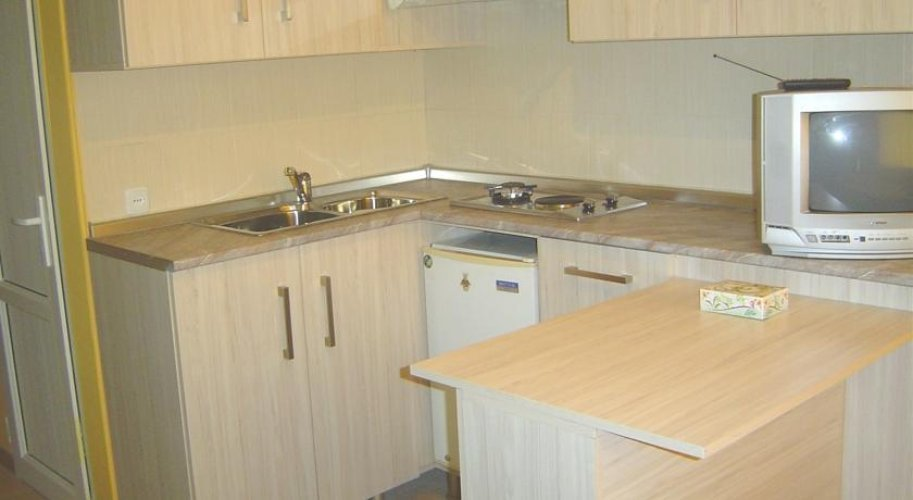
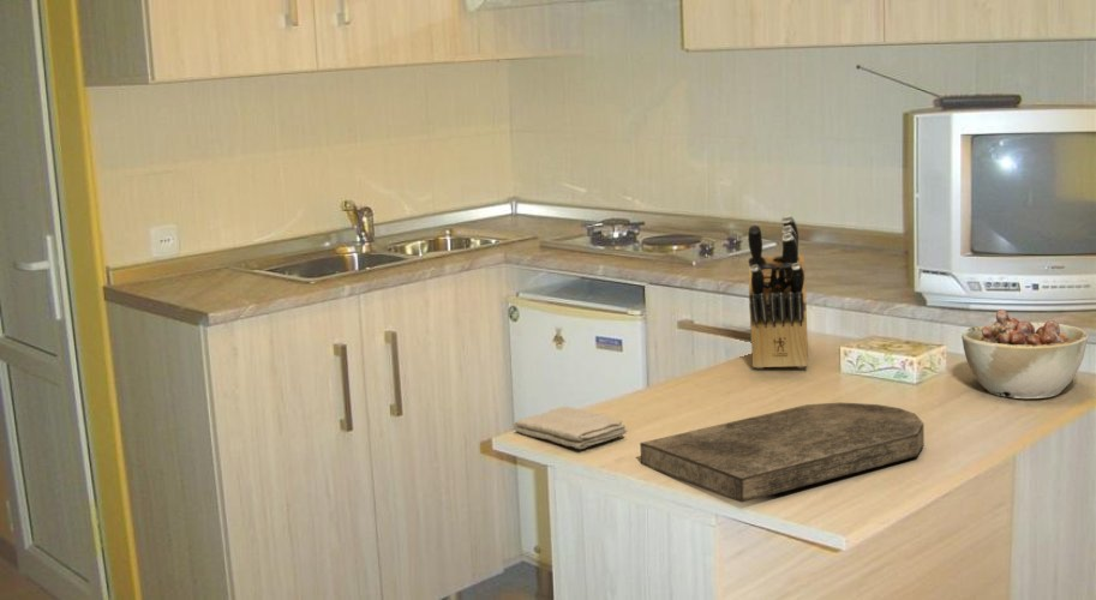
+ knife block [747,215,809,370]
+ bowl [960,308,1089,400]
+ cutting board [639,402,926,504]
+ washcloth [513,406,629,450]
